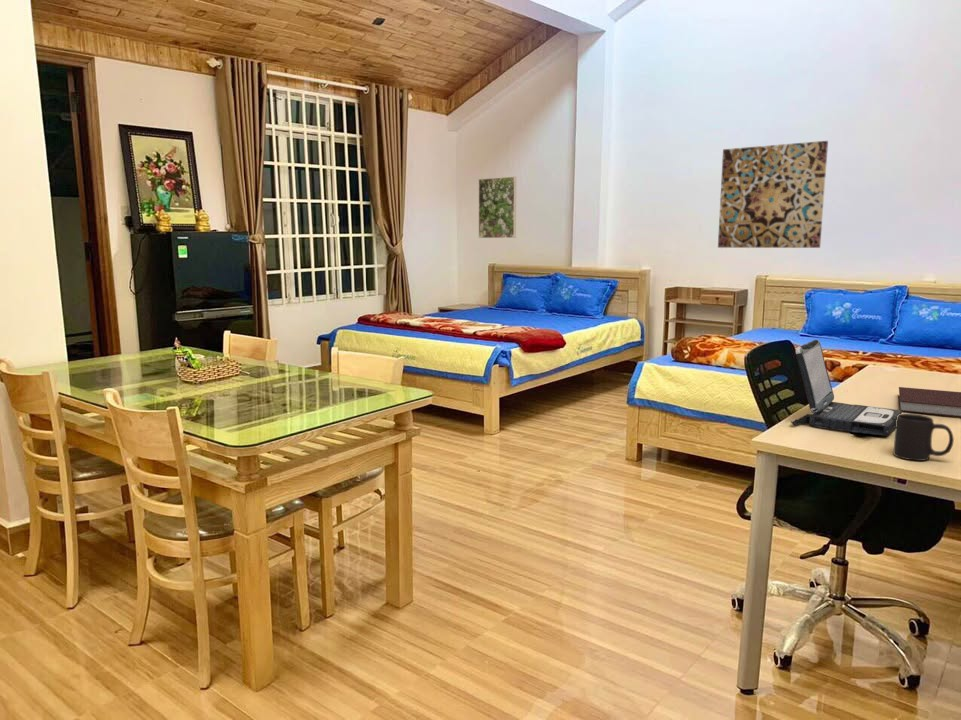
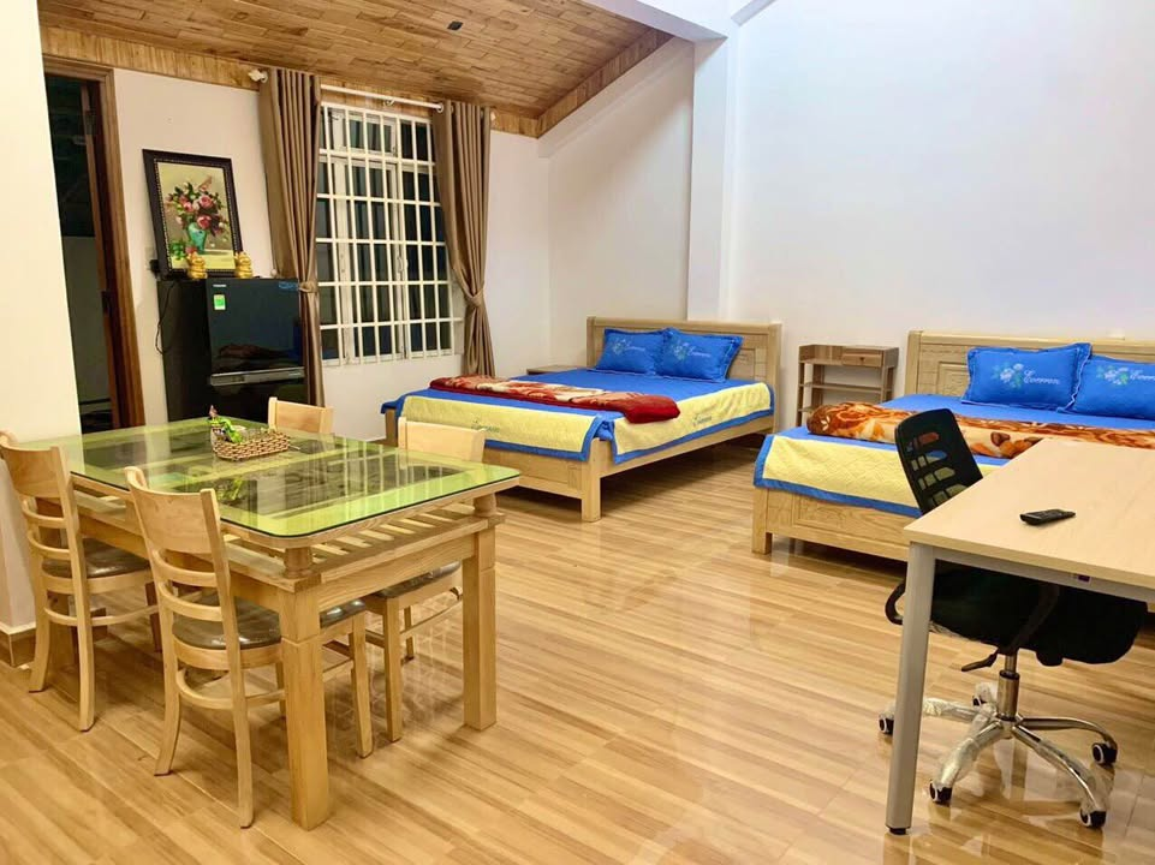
- mug [892,413,955,462]
- notebook [897,386,961,418]
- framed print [478,176,517,239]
- wall art [717,140,829,249]
- laptop [790,339,903,437]
